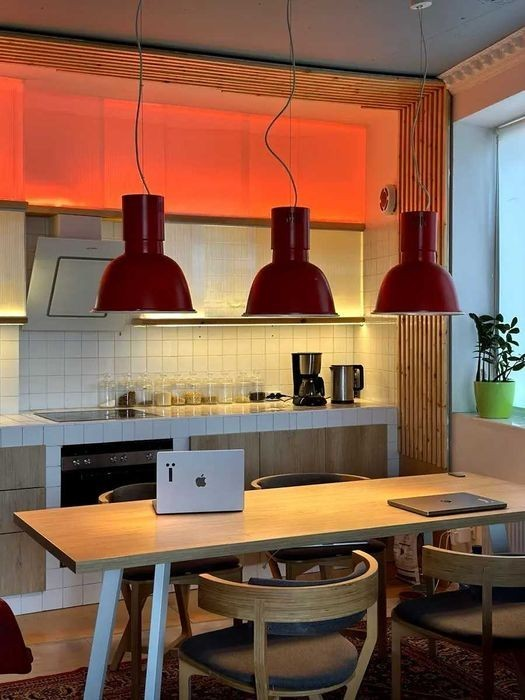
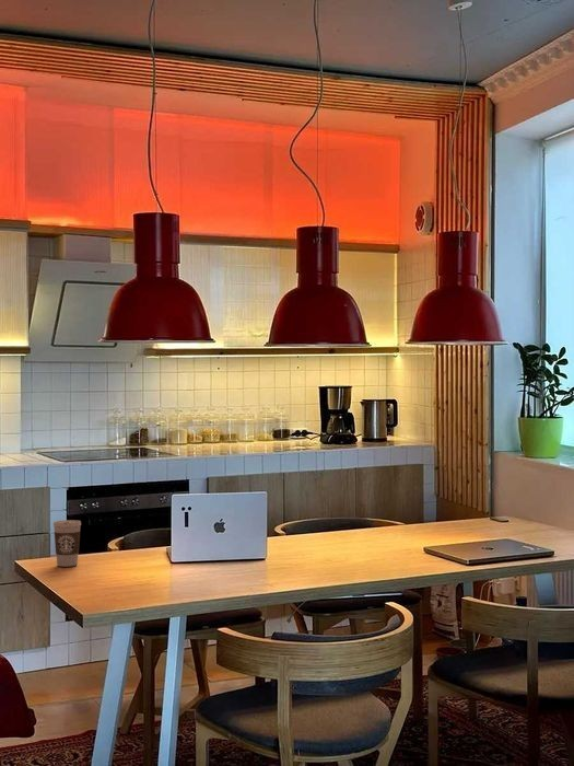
+ coffee cup [52,519,82,568]
